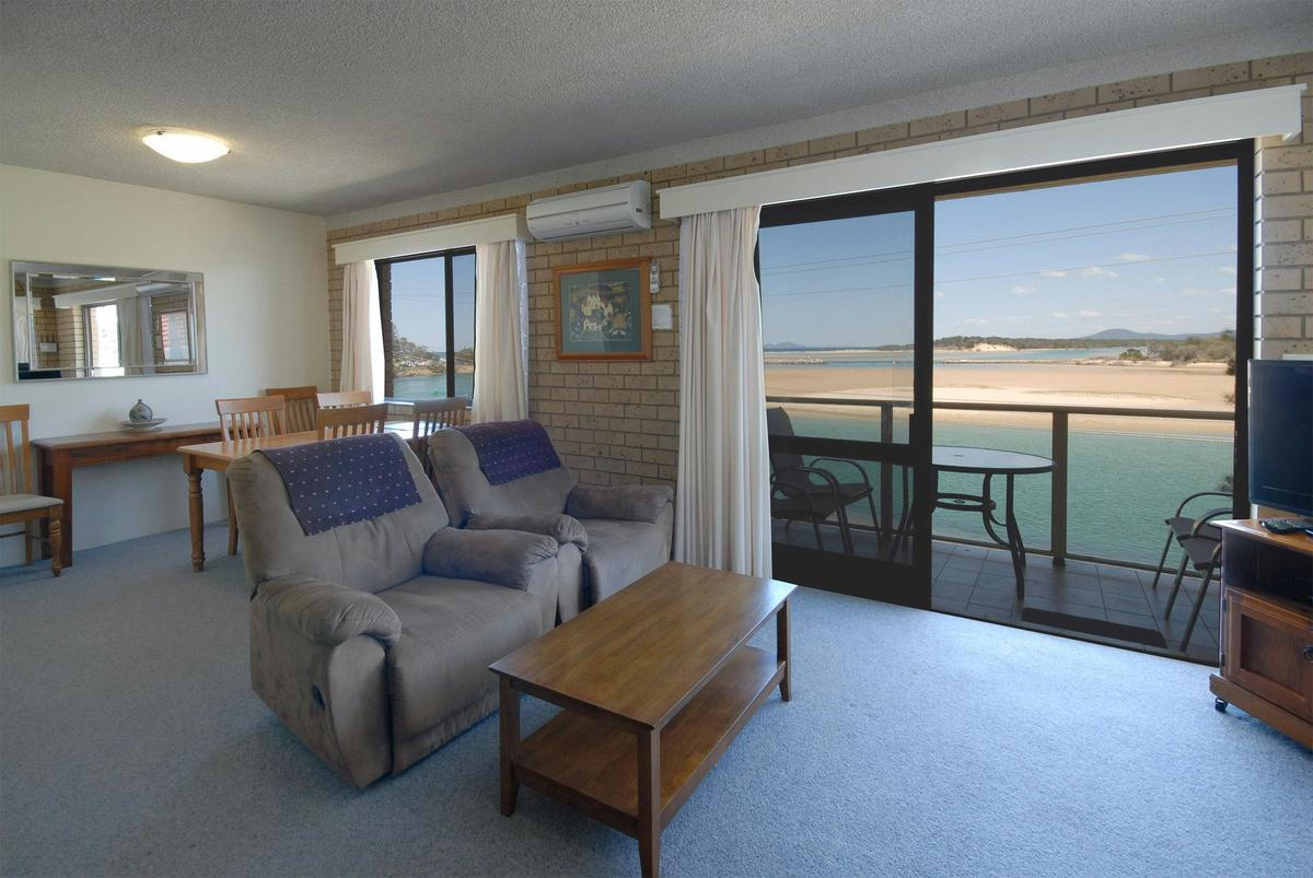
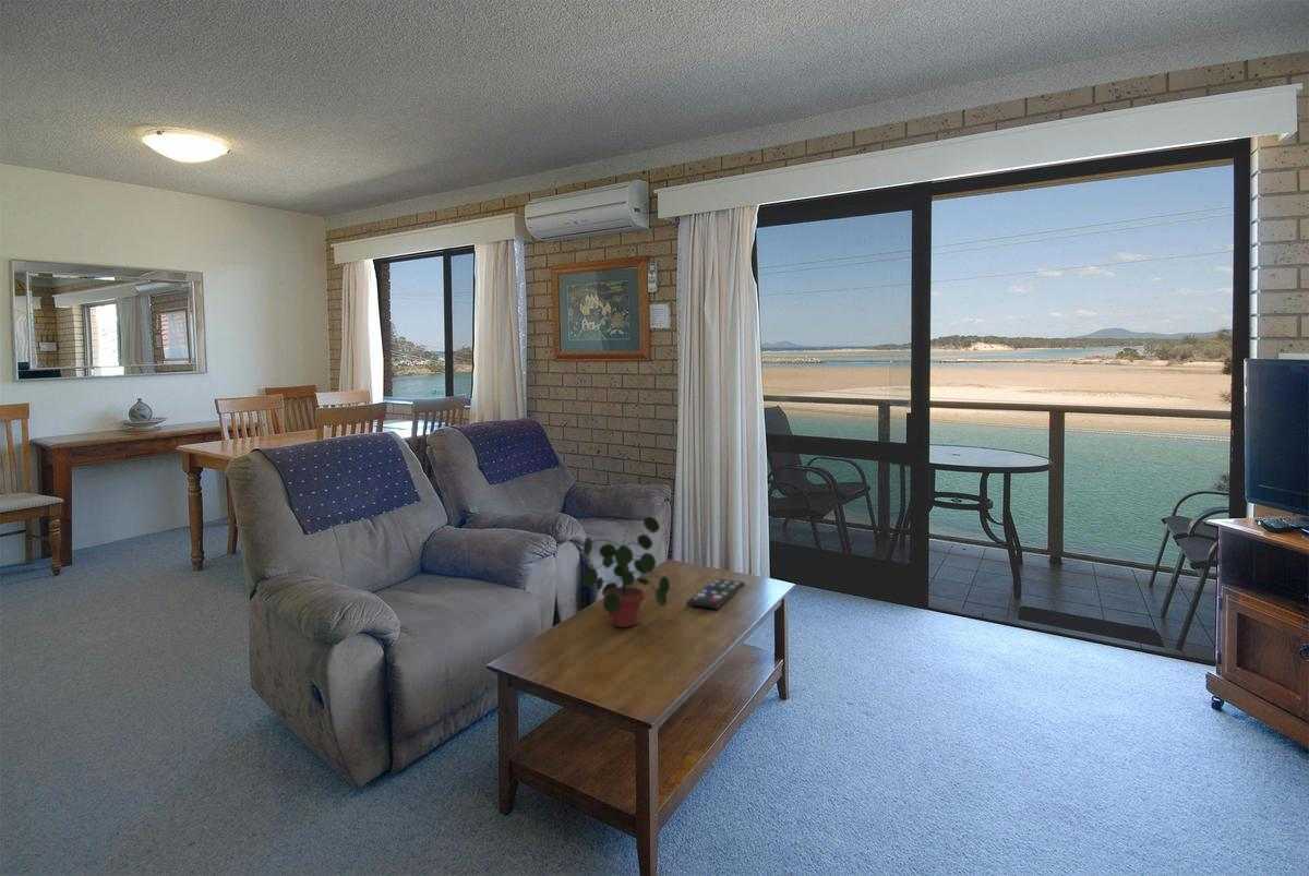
+ potted plant [580,516,671,628]
+ remote control [686,578,745,610]
